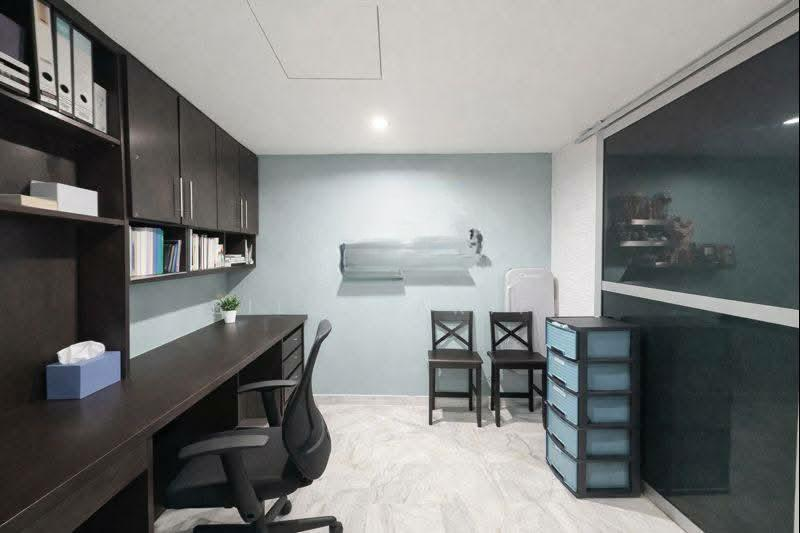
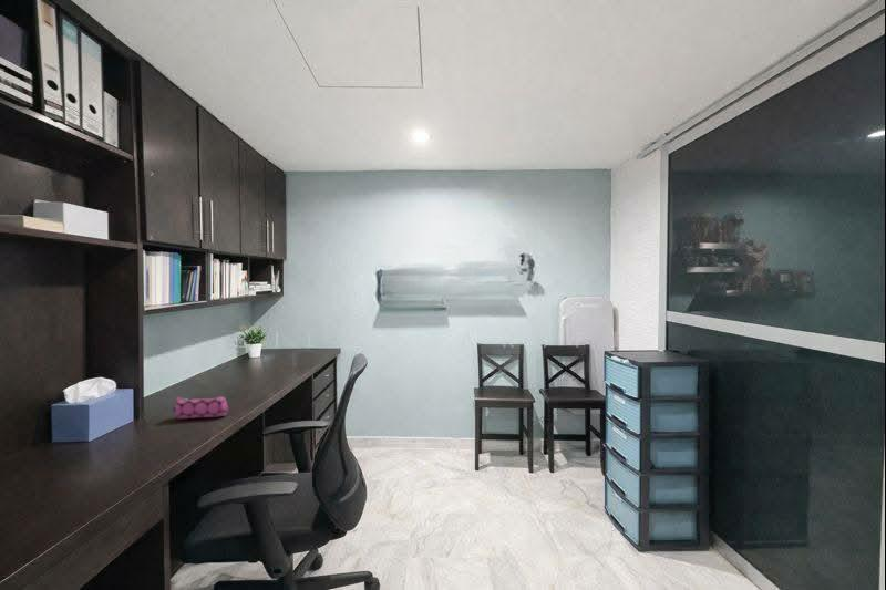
+ pencil case [172,395,229,420]
